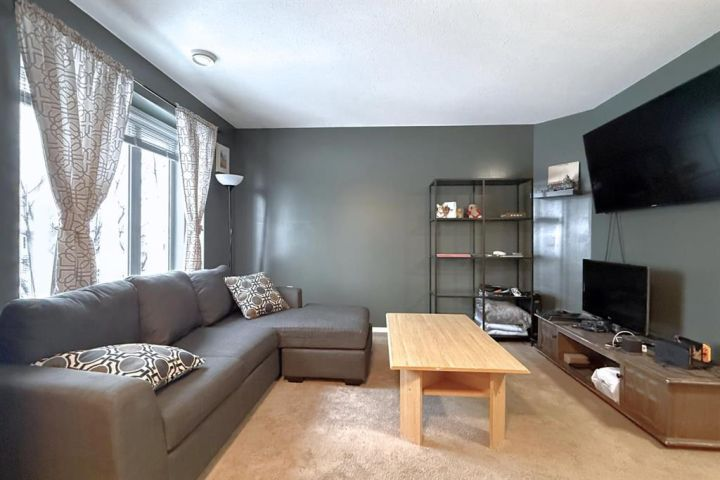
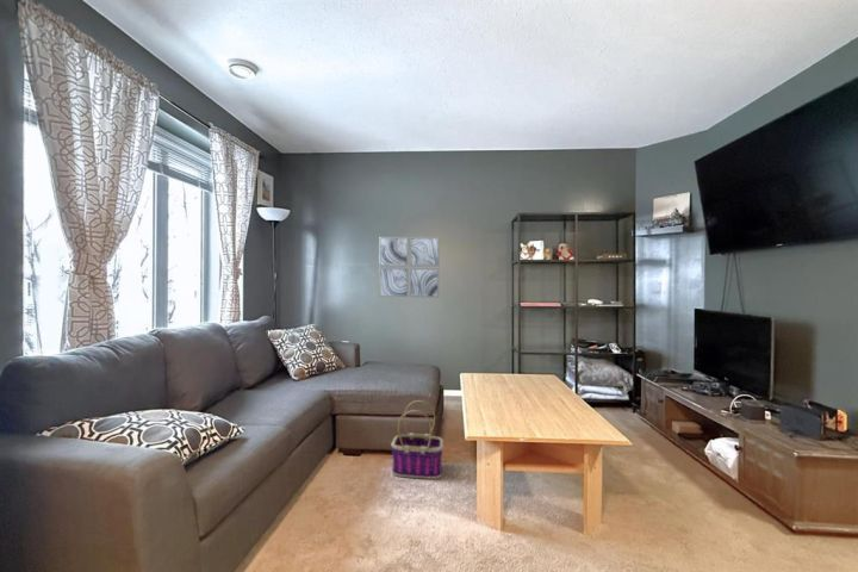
+ basket [390,399,444,480]
+ wall art [378,236,441,299]
